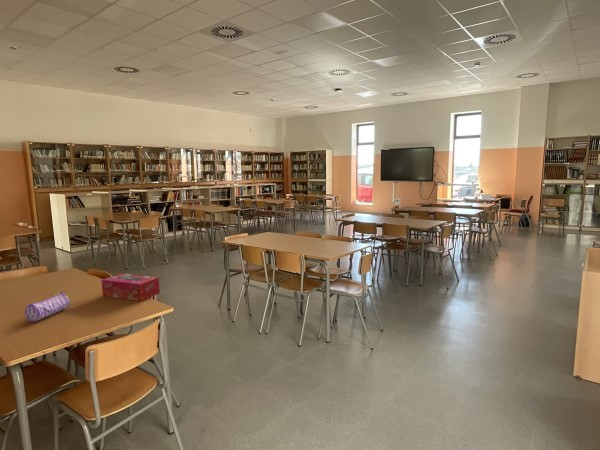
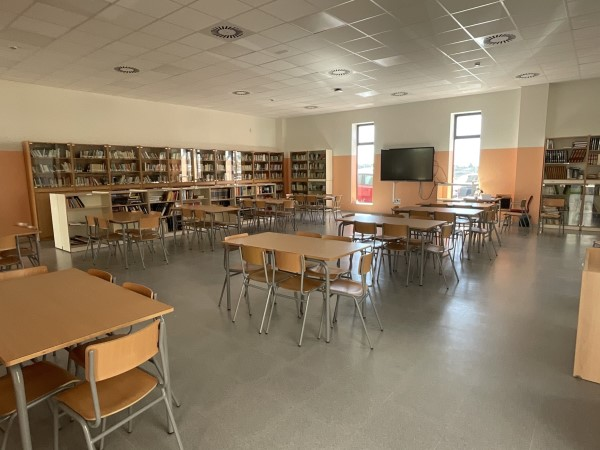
- tissue box [101,273,161,302]
- pencil case [24,291,71,323]
